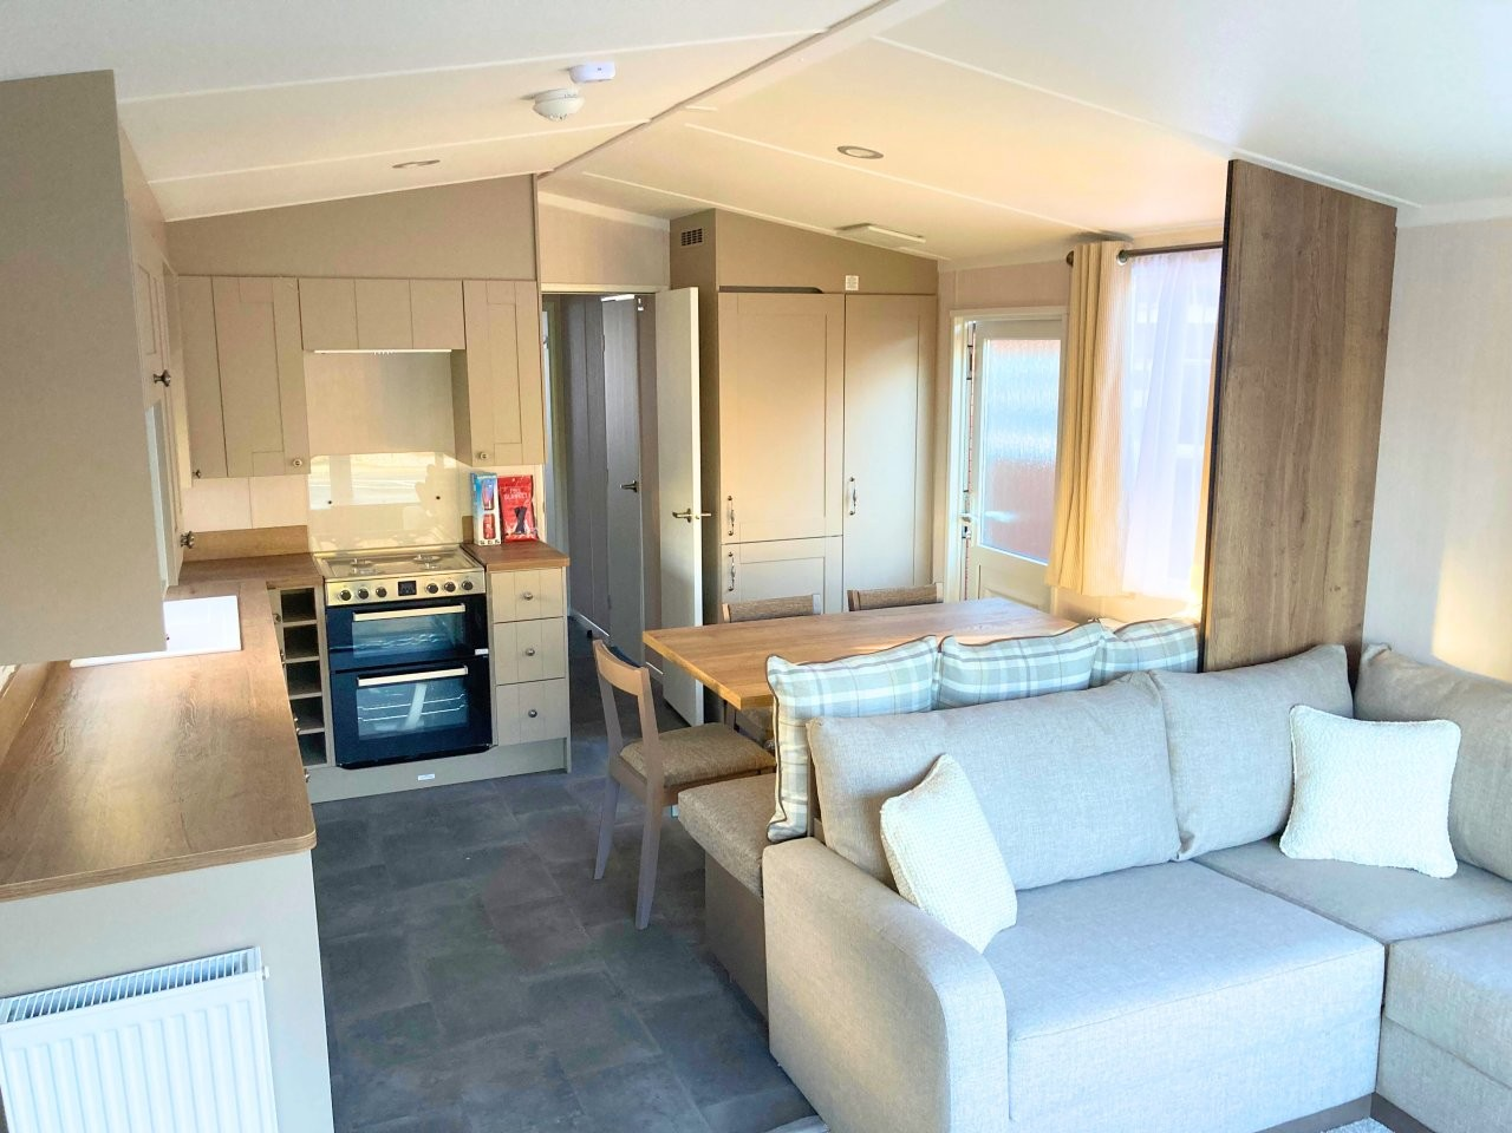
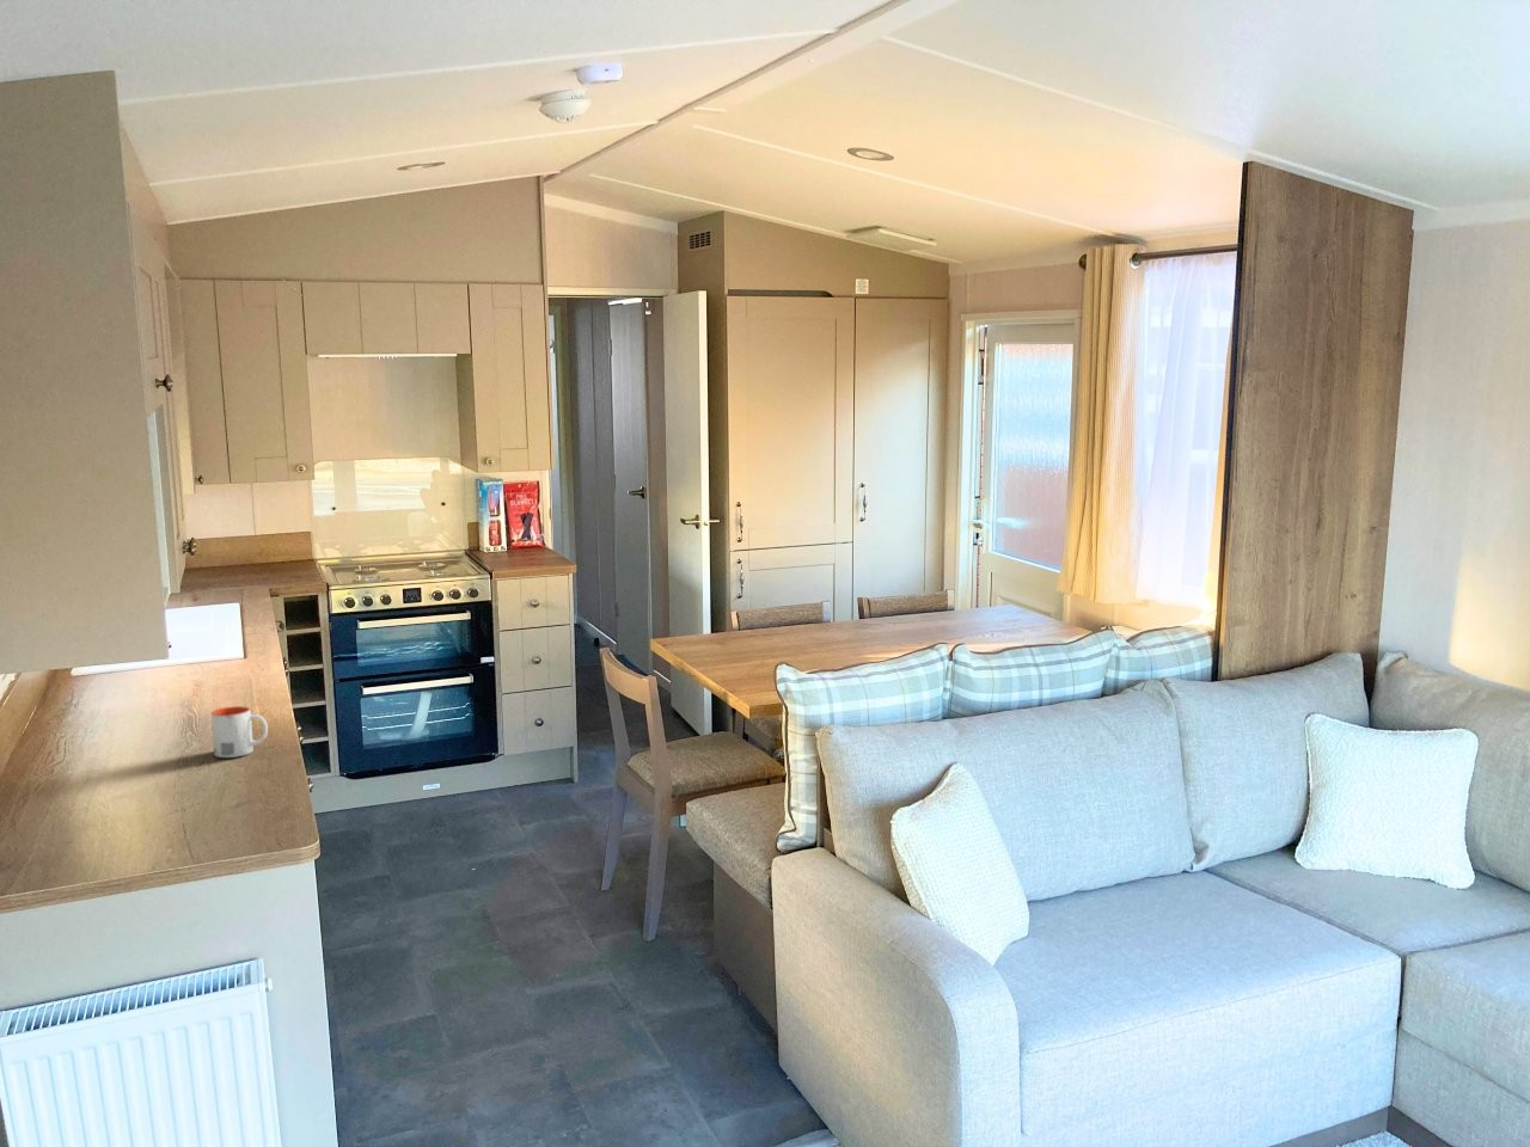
+ mug [211,705,269,759]
